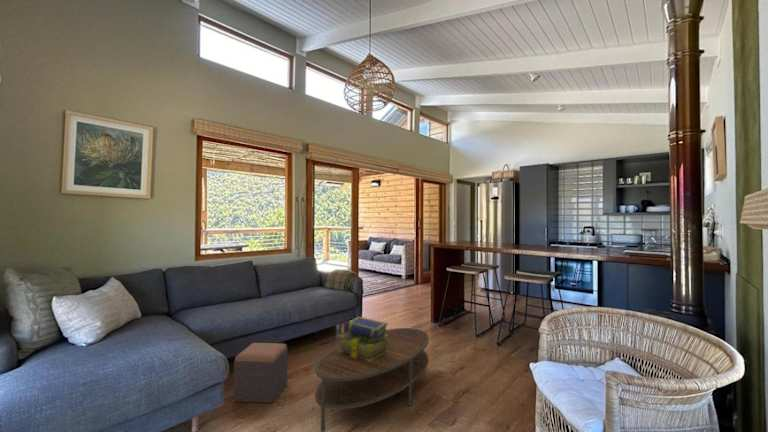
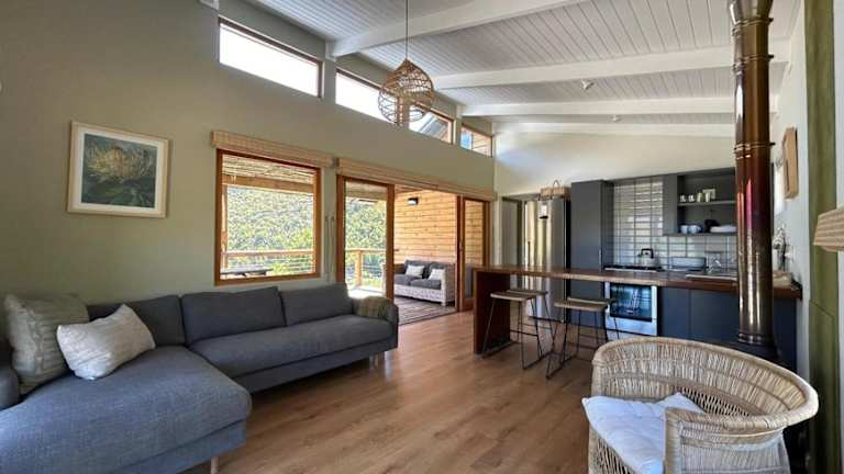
- coffee table [314,327,430,432]
- stack of books [339,315,389,361]
- footstool [232,342,289,404]
